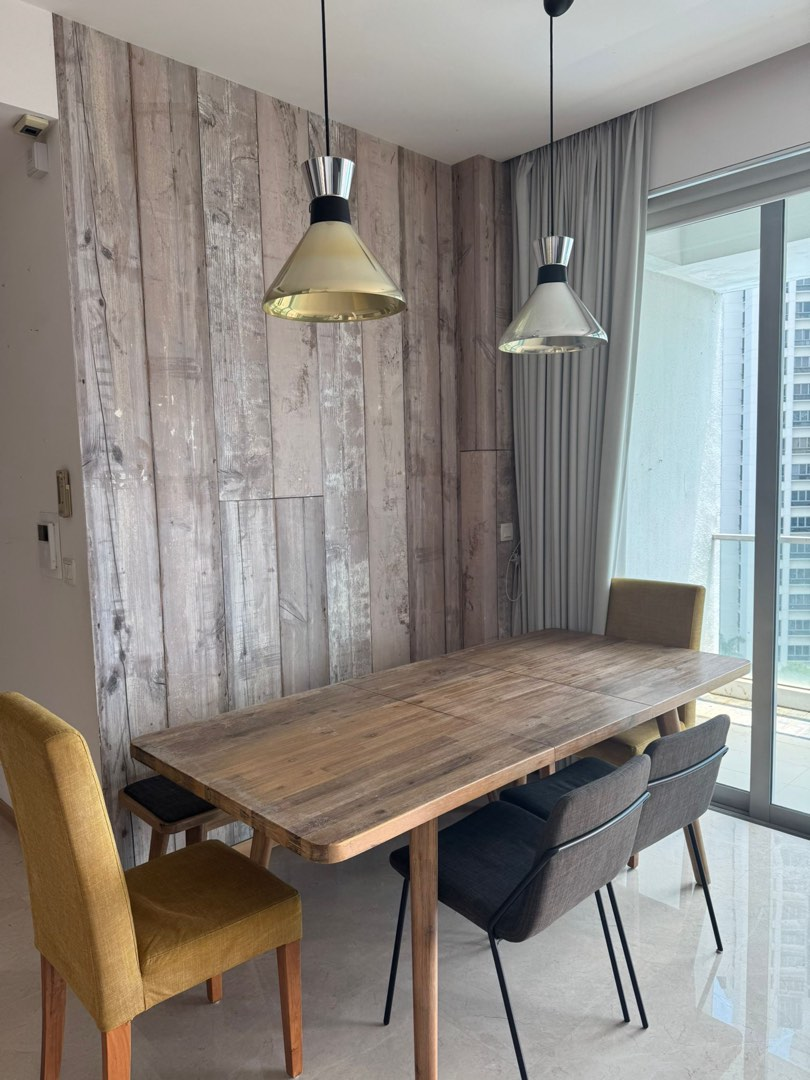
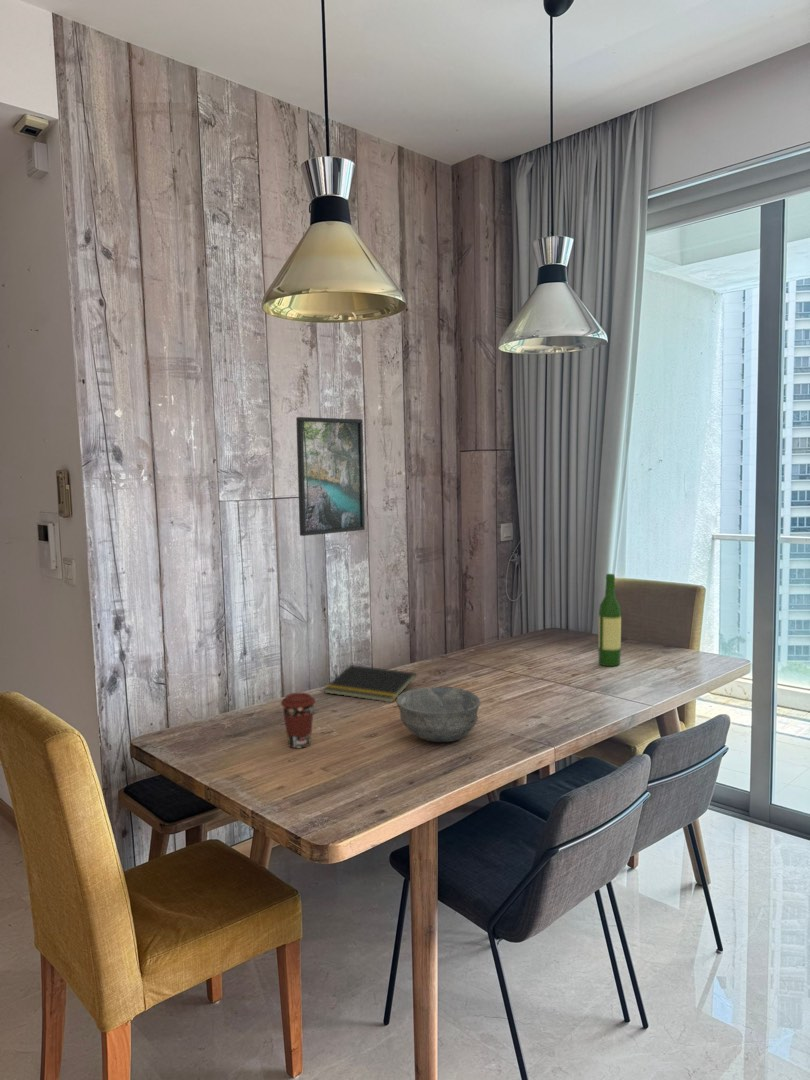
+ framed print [295,416,366,537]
+ notepad [323,664,417,703]
+ bowl [395,686,481,743]
+ wine bottle [597,573,622,667]
+ coffee cup [280,692,316,749]
